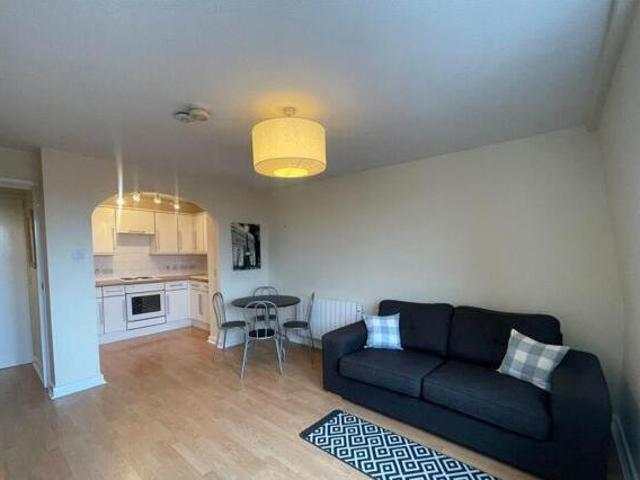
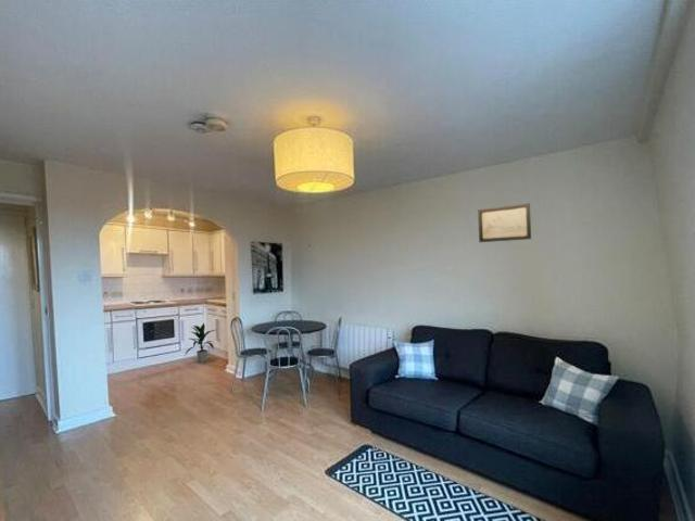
+ wall art [477,202,532,243]
+ indoor plant [184,322,216,364]
